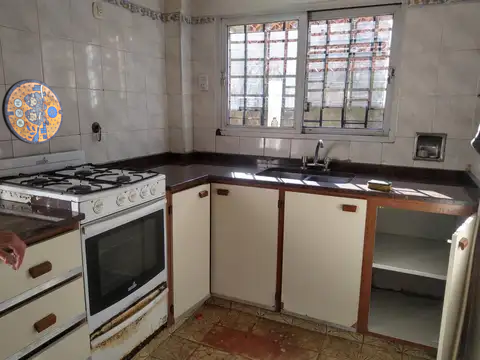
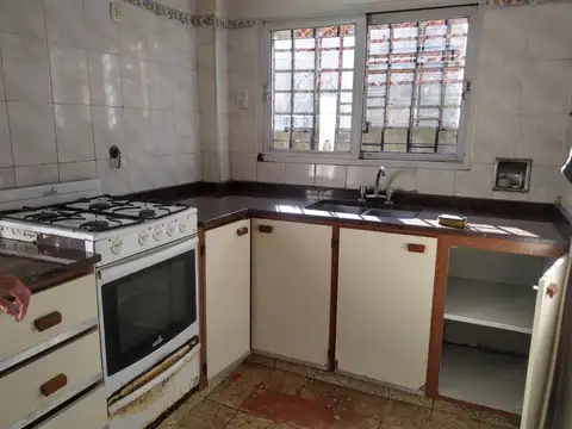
- manhole cover [1,78,64,145]
